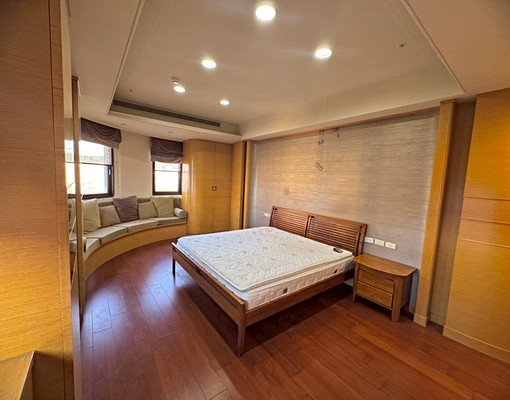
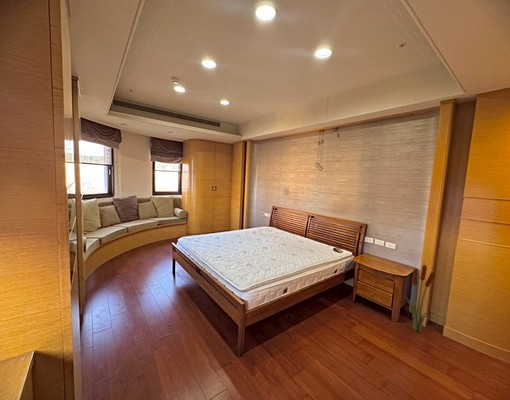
+ decorative plant [406,261,436,334]
